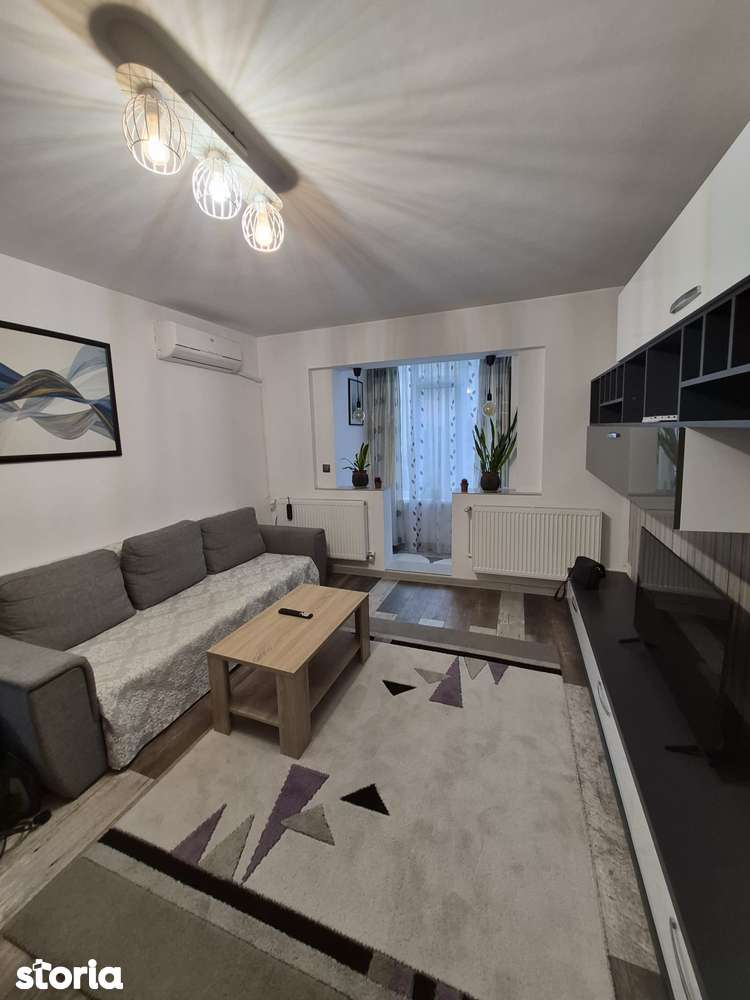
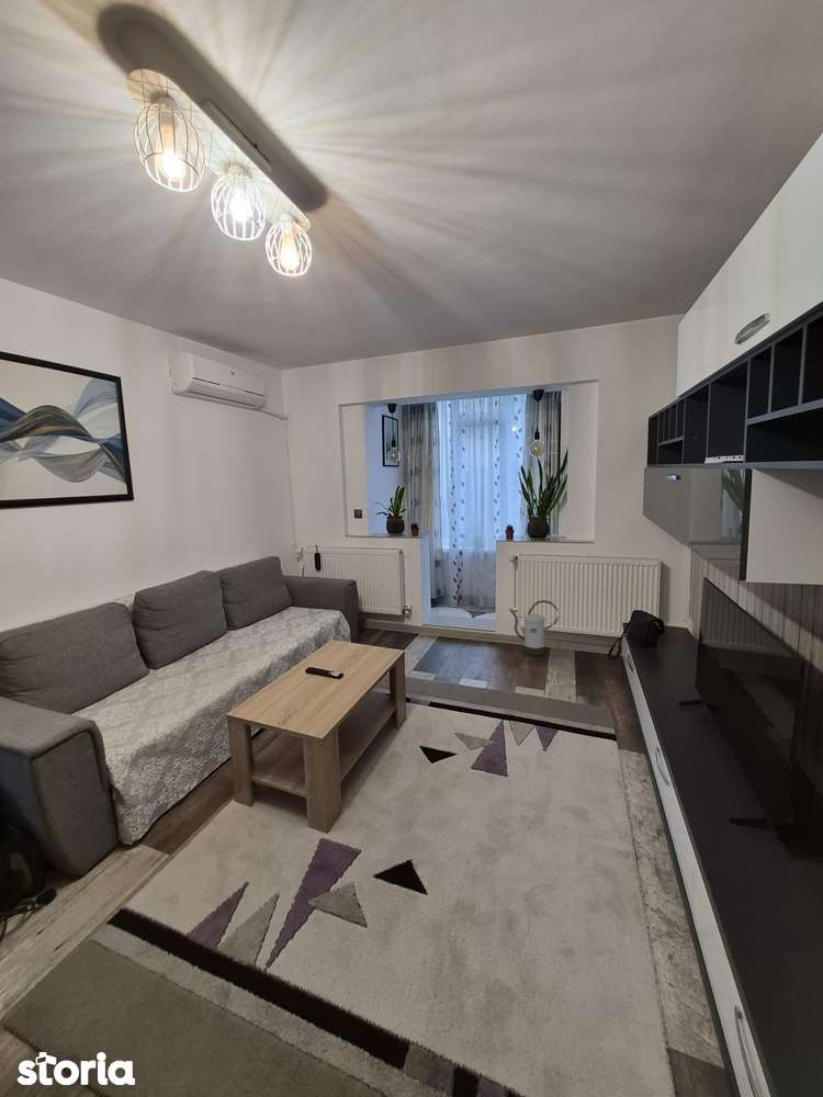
+ watering can [508,599,560,656]
